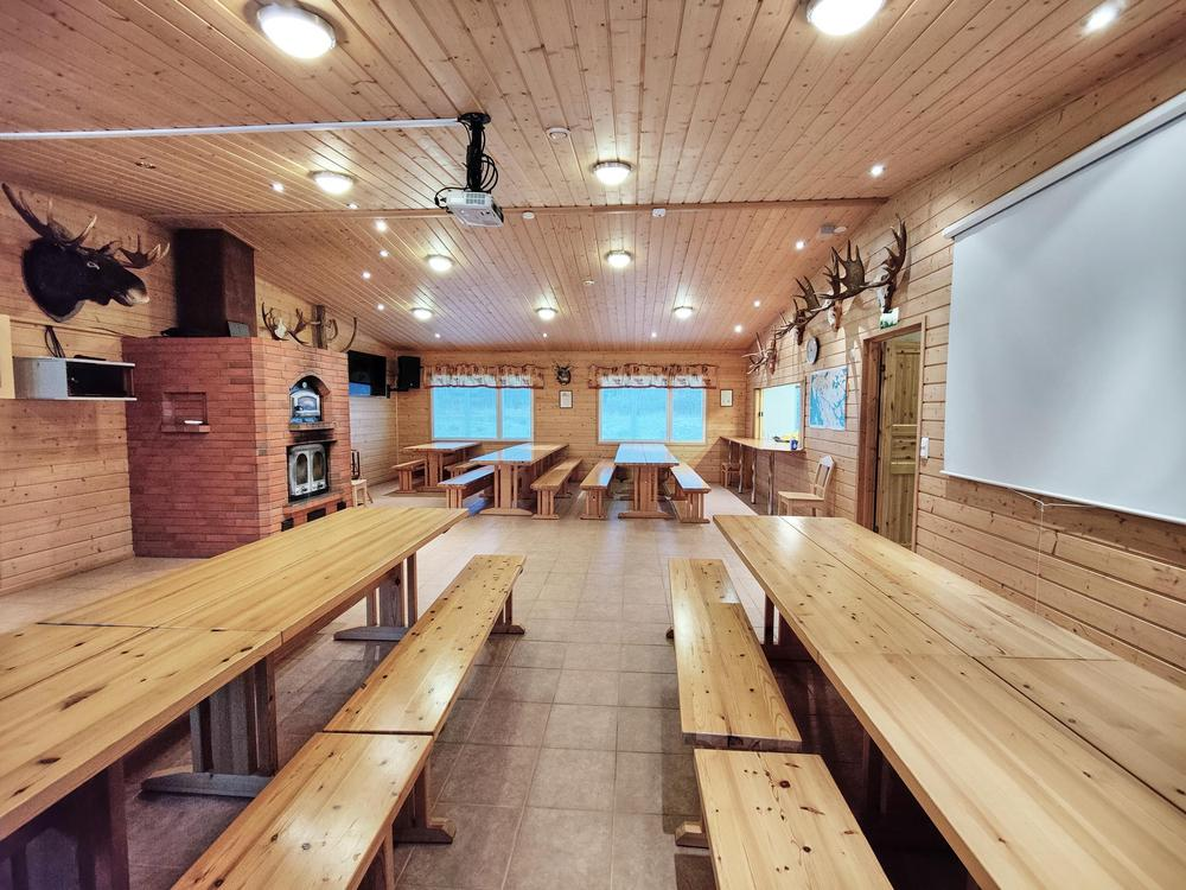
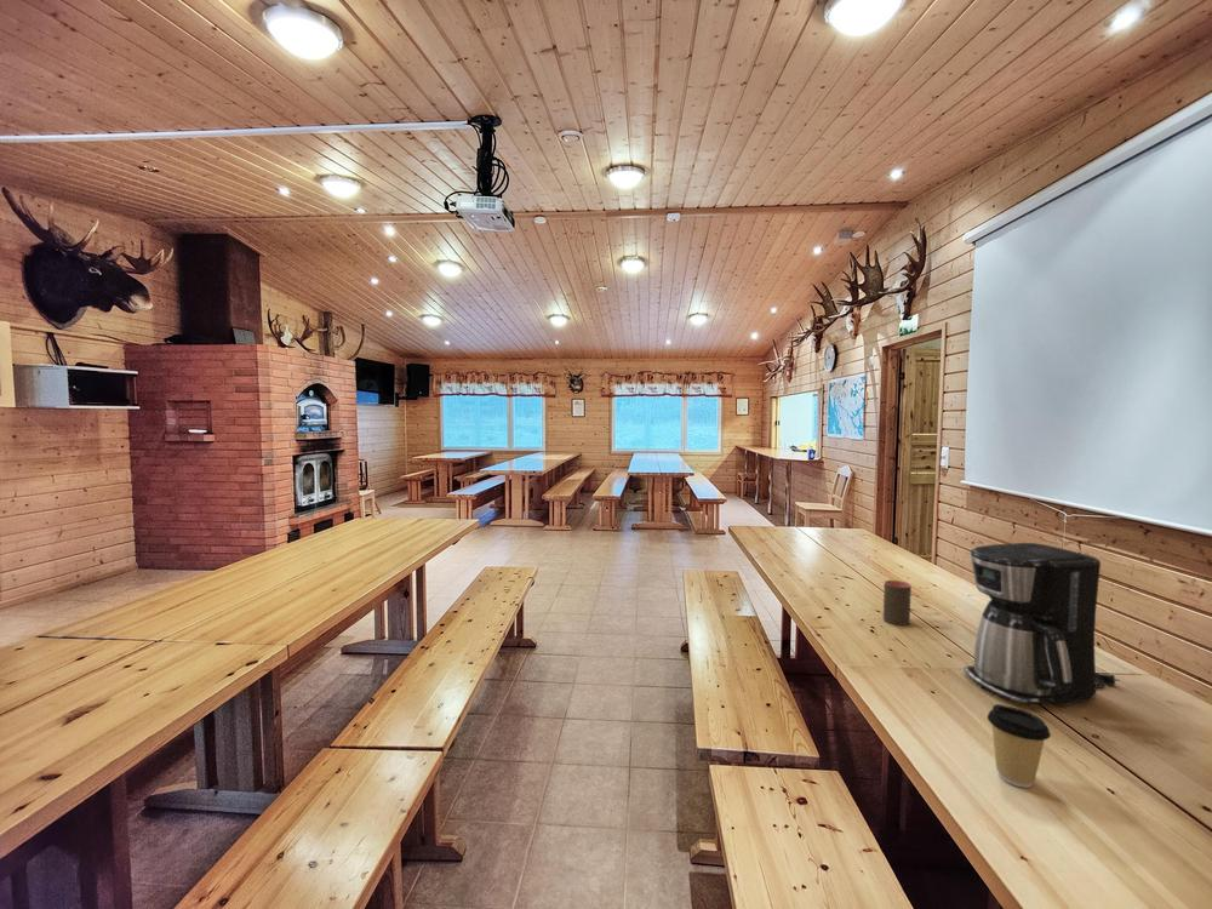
+ coffee maker [962,542,1121,708]
+ coffee cup [987,703,1052,789]
+ cup [882,579,913,627]
